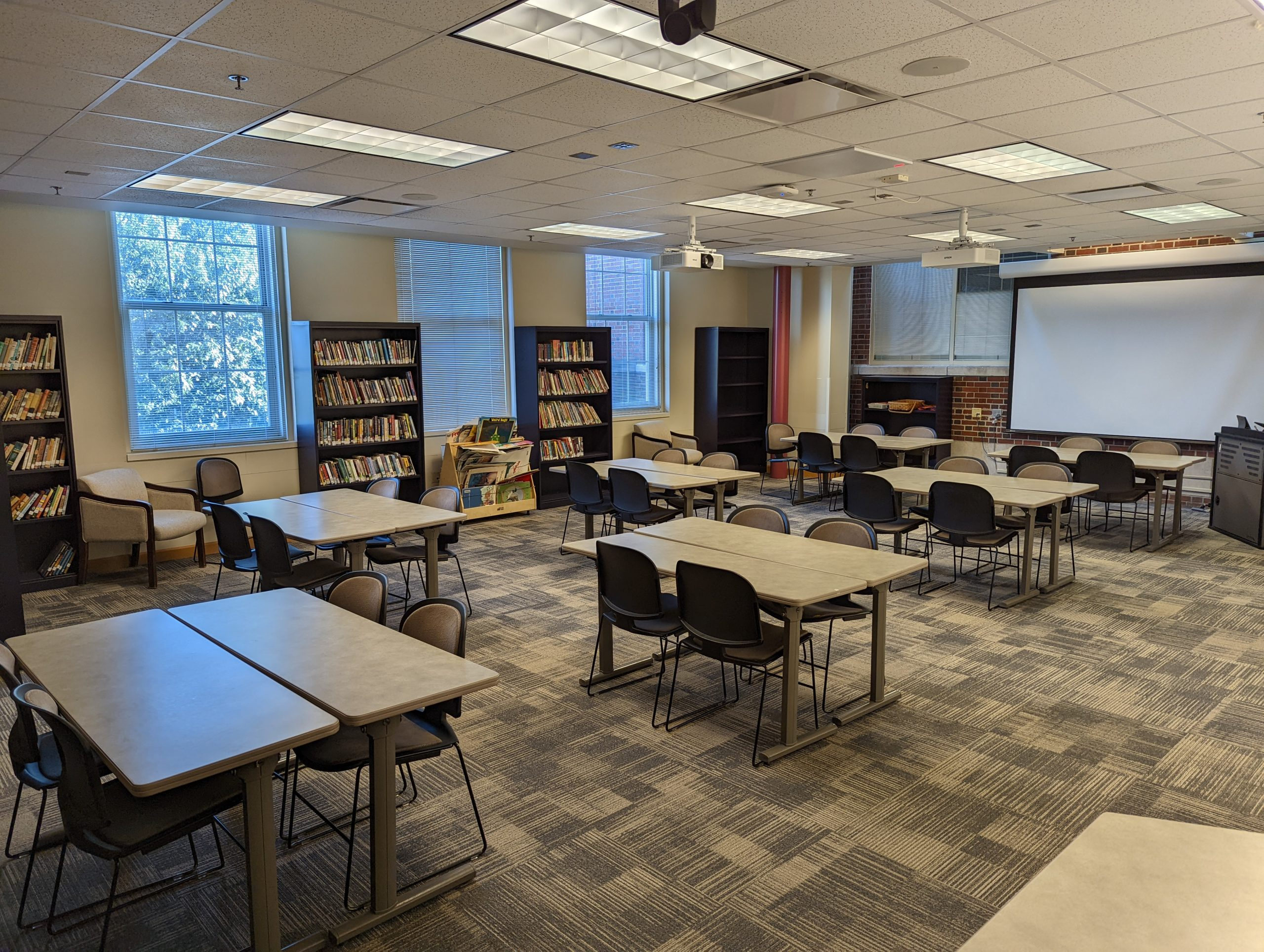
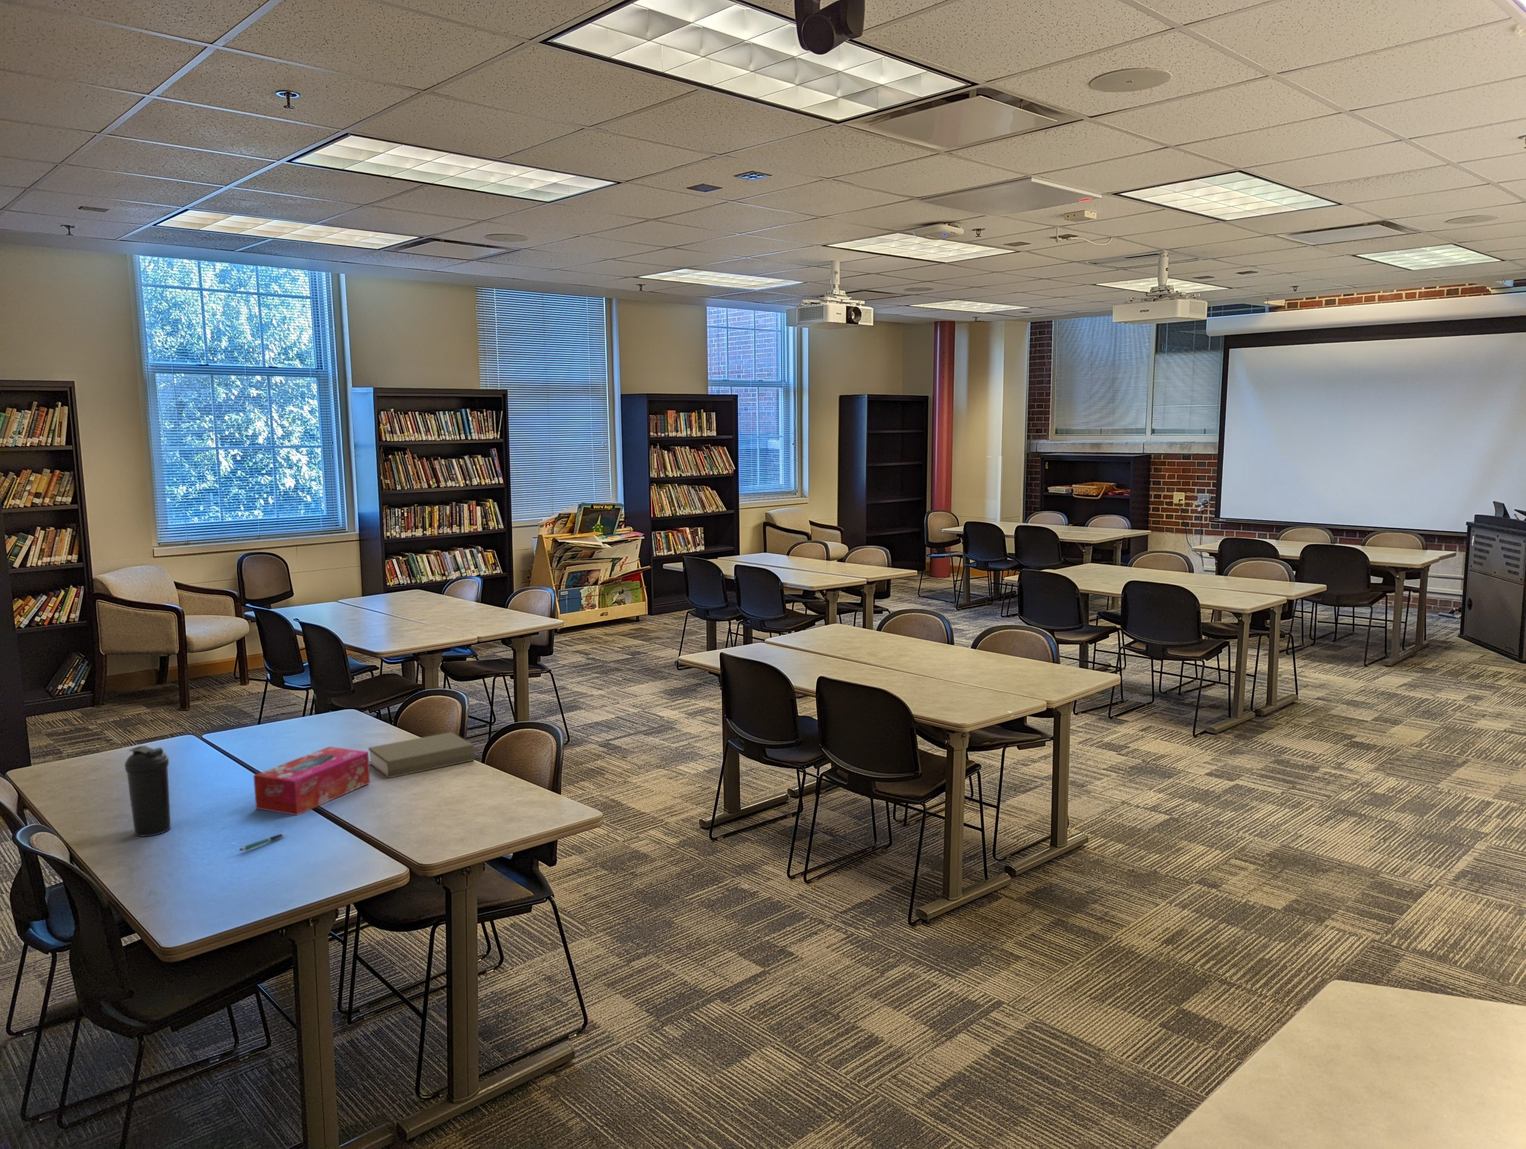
+ water bottle [124,745,171,836]
+ book [368,731,476,778]
+ tissue box [252,746,371,816]
+ pen [239,833,286,852]
